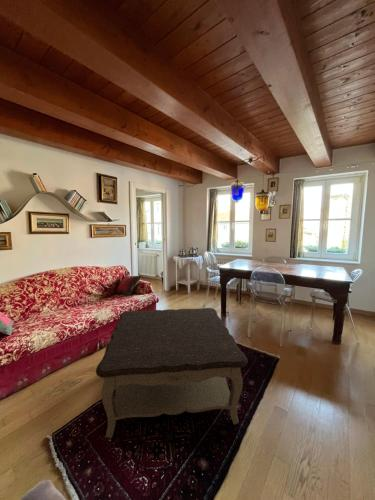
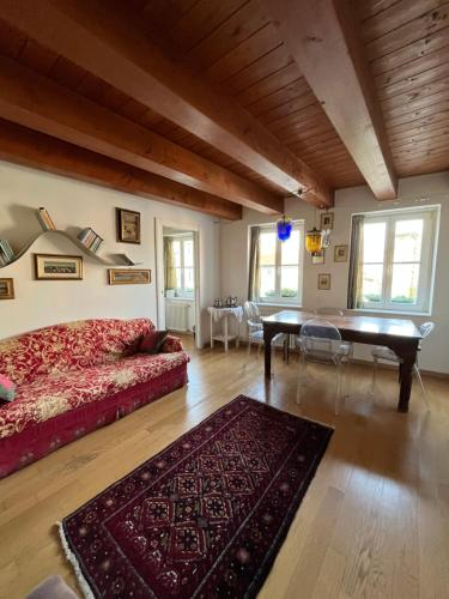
- coffee table [95,307,249,439]
